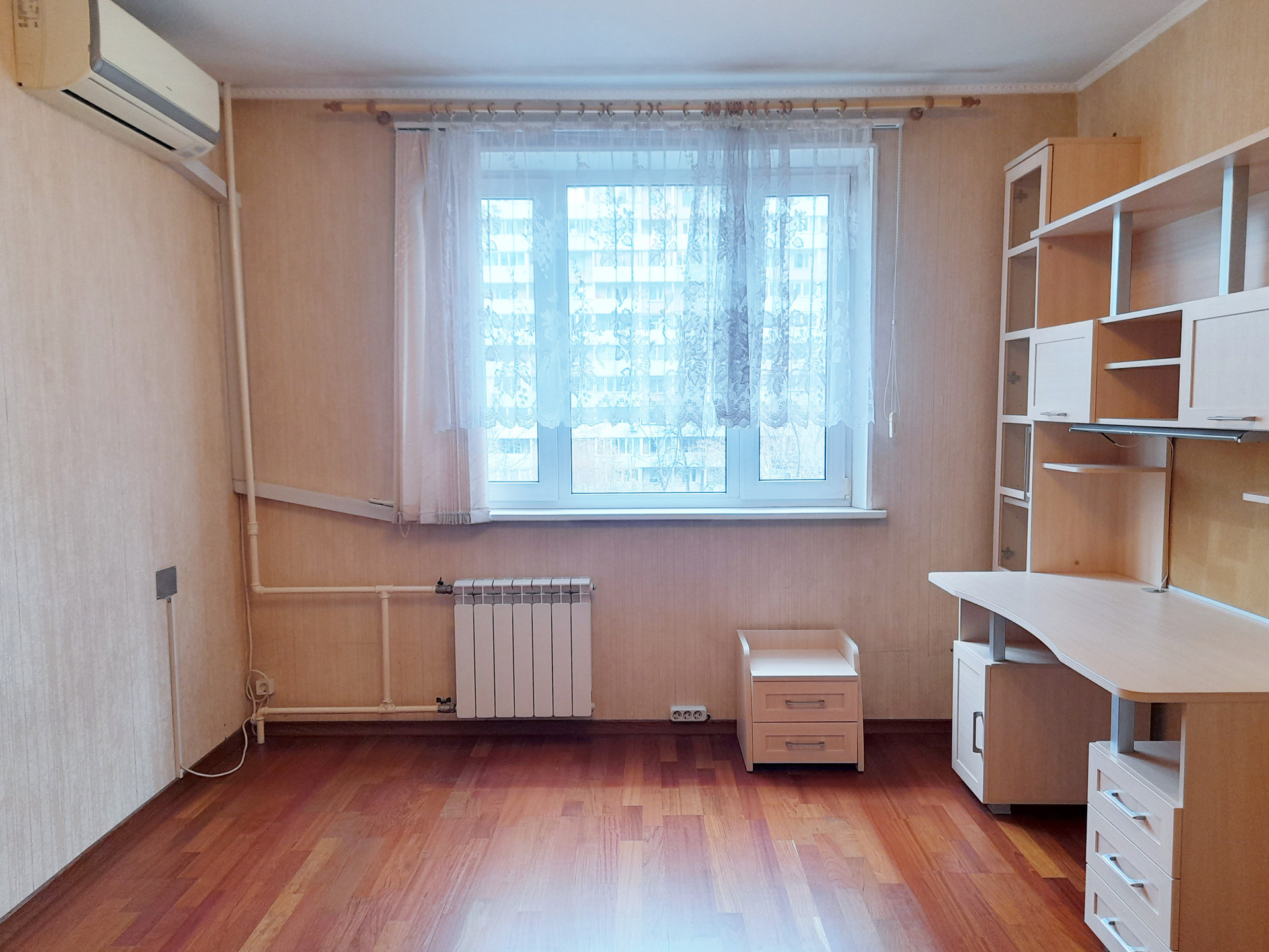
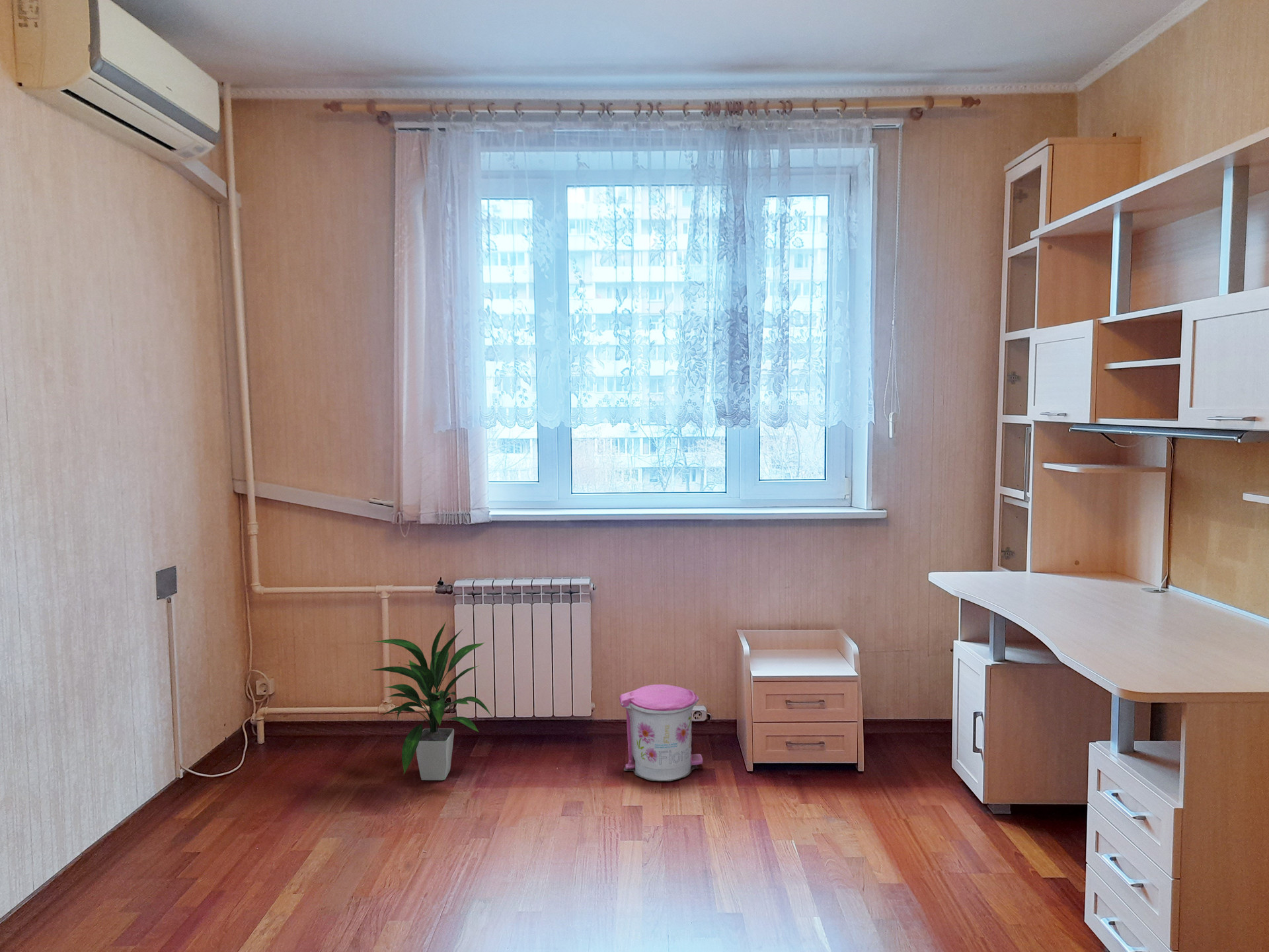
+ indoor plant [371,621,494,781]
+ trash can [619,684,704,782]
